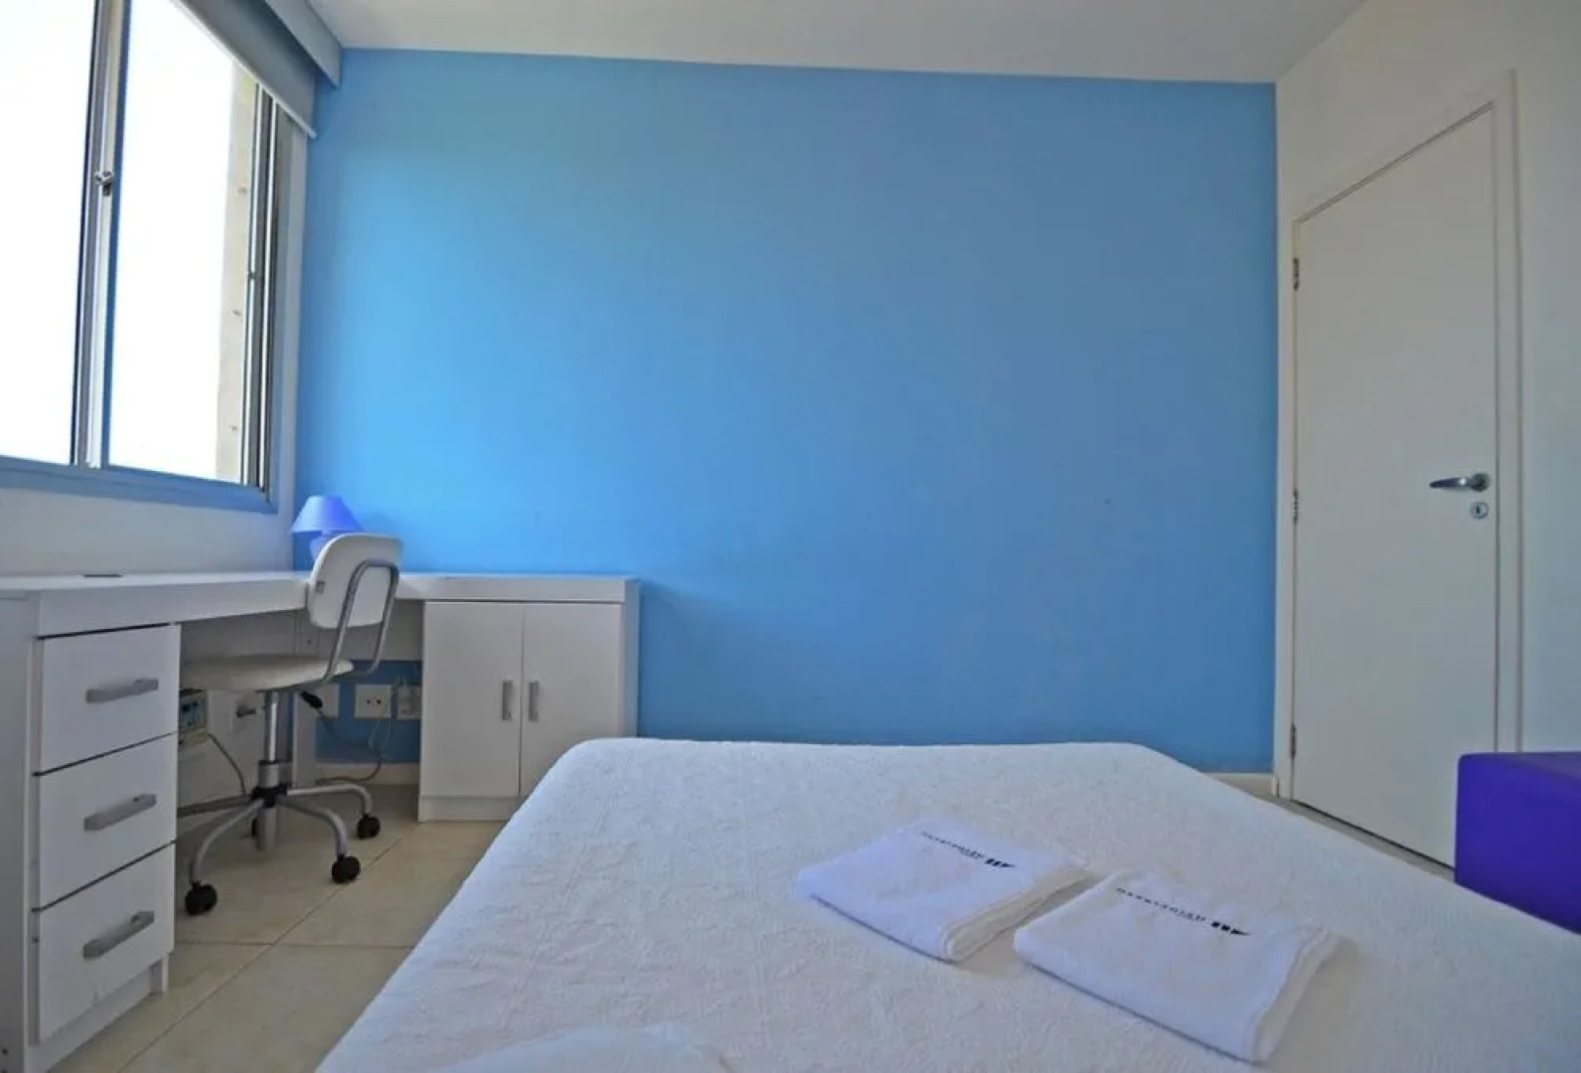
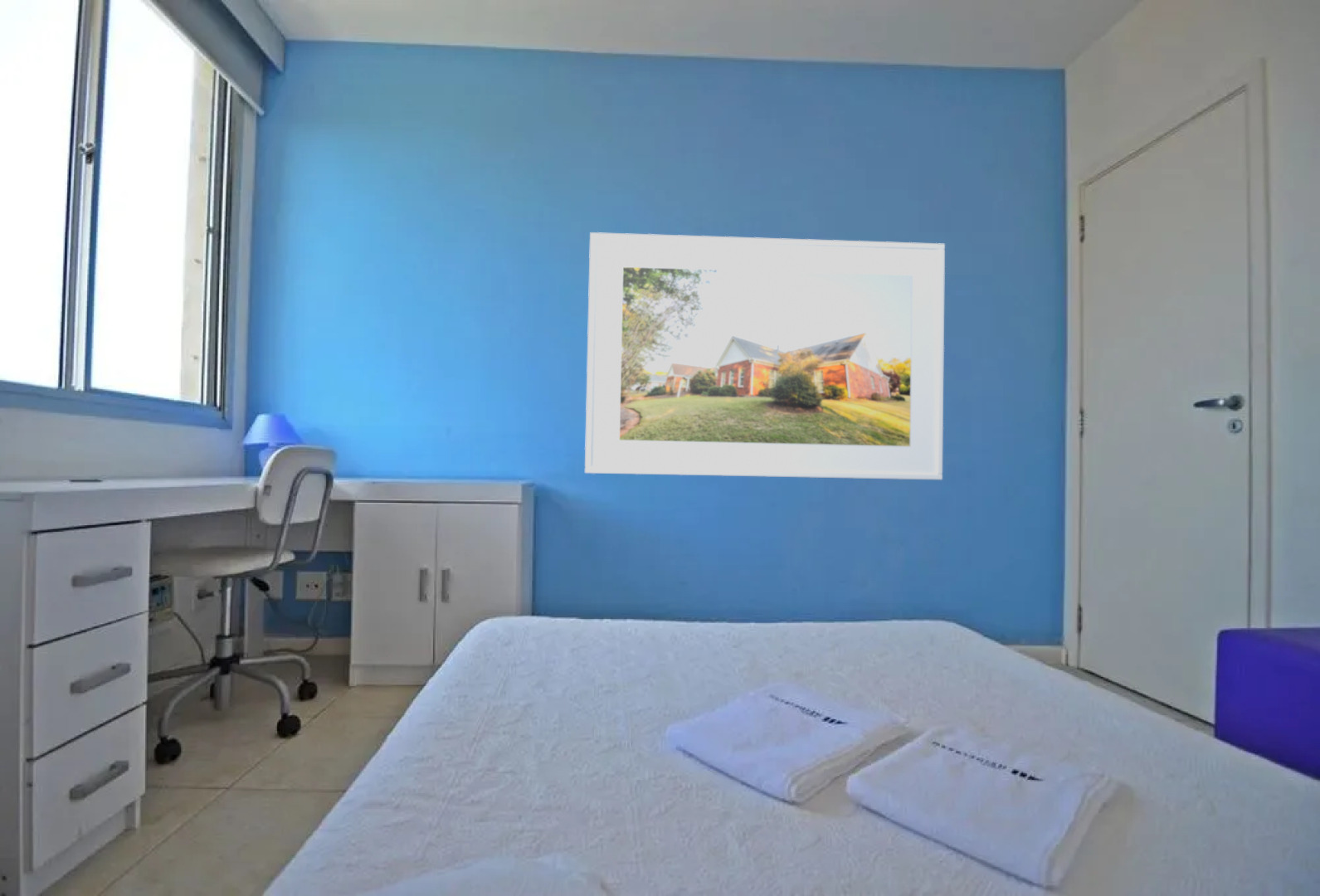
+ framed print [584,231,946,481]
